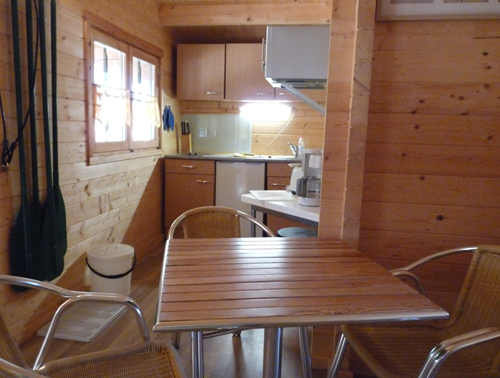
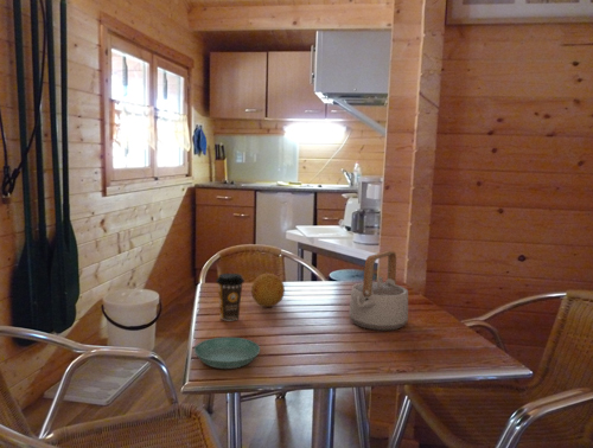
+ coffee cup [215,273,246,321]
+ saucer [193,337,261,370]
+ fruit [250,273,286,308]
+ teapot [347,250,409,332]
